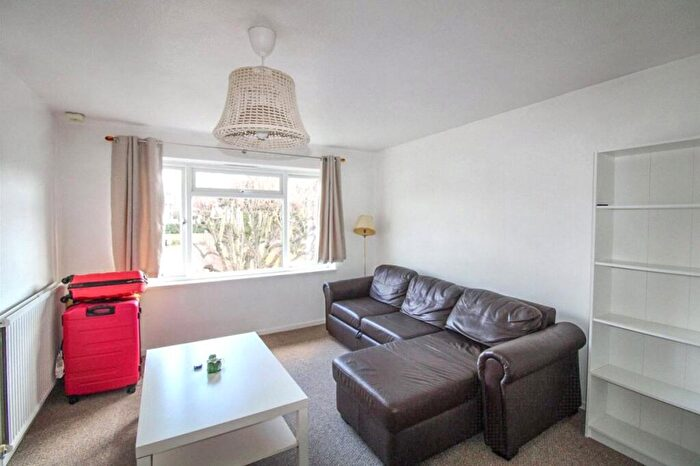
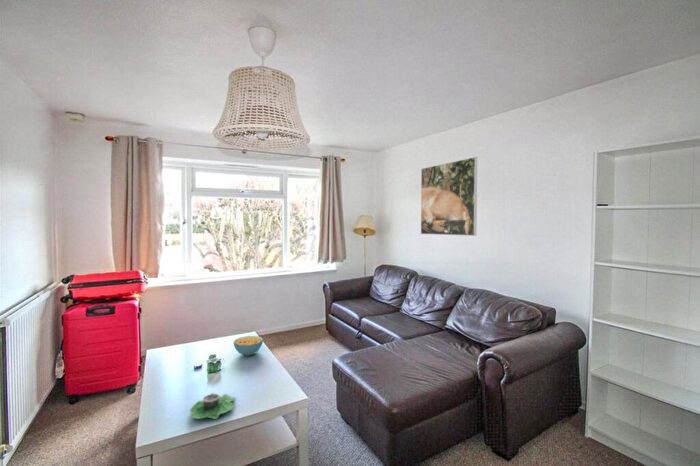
+ succulent planter [189,392,236,421]
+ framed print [420,156,478,237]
+ cereal bowl [233,335,264,357]
